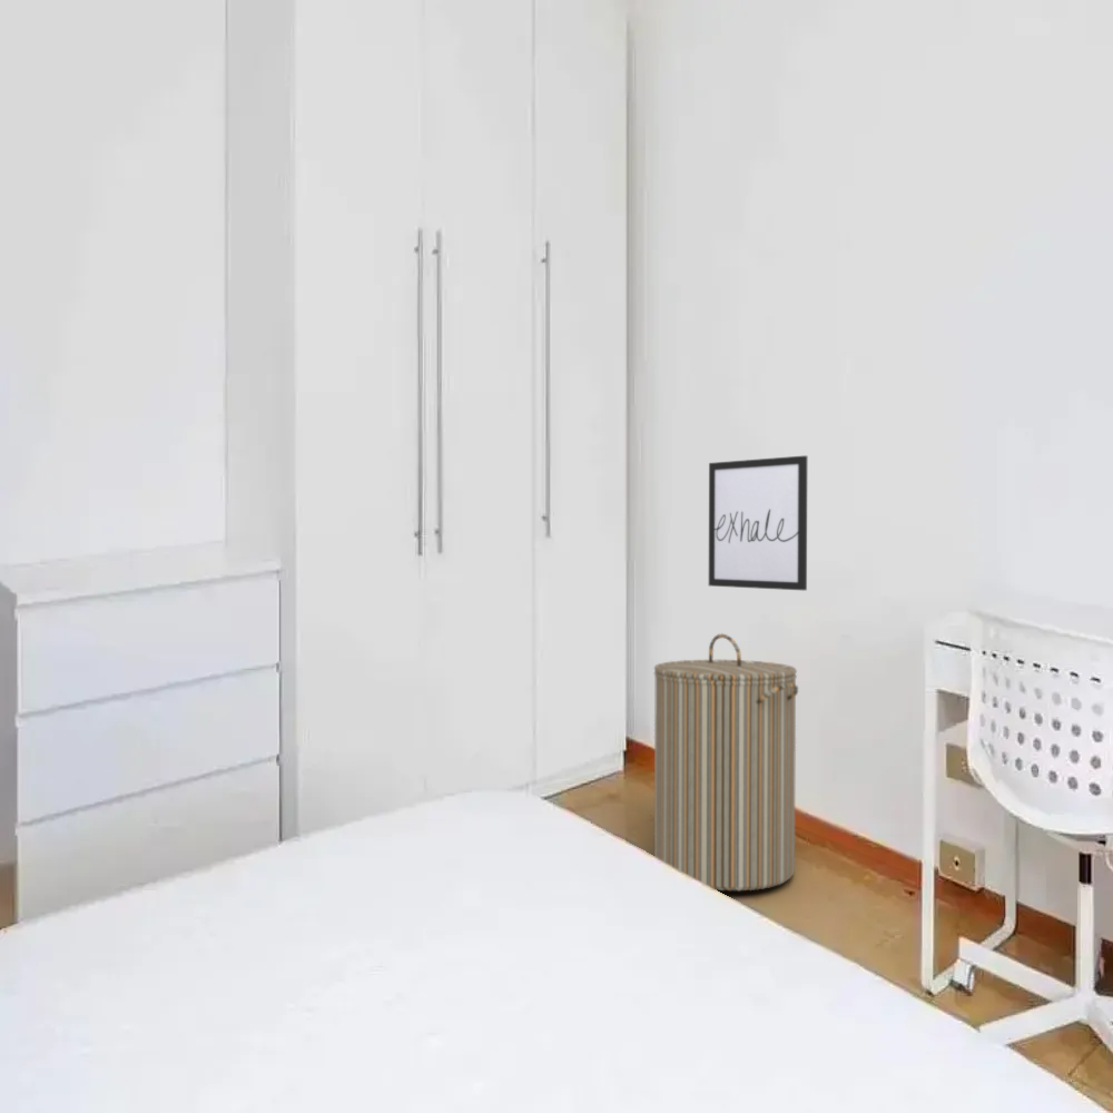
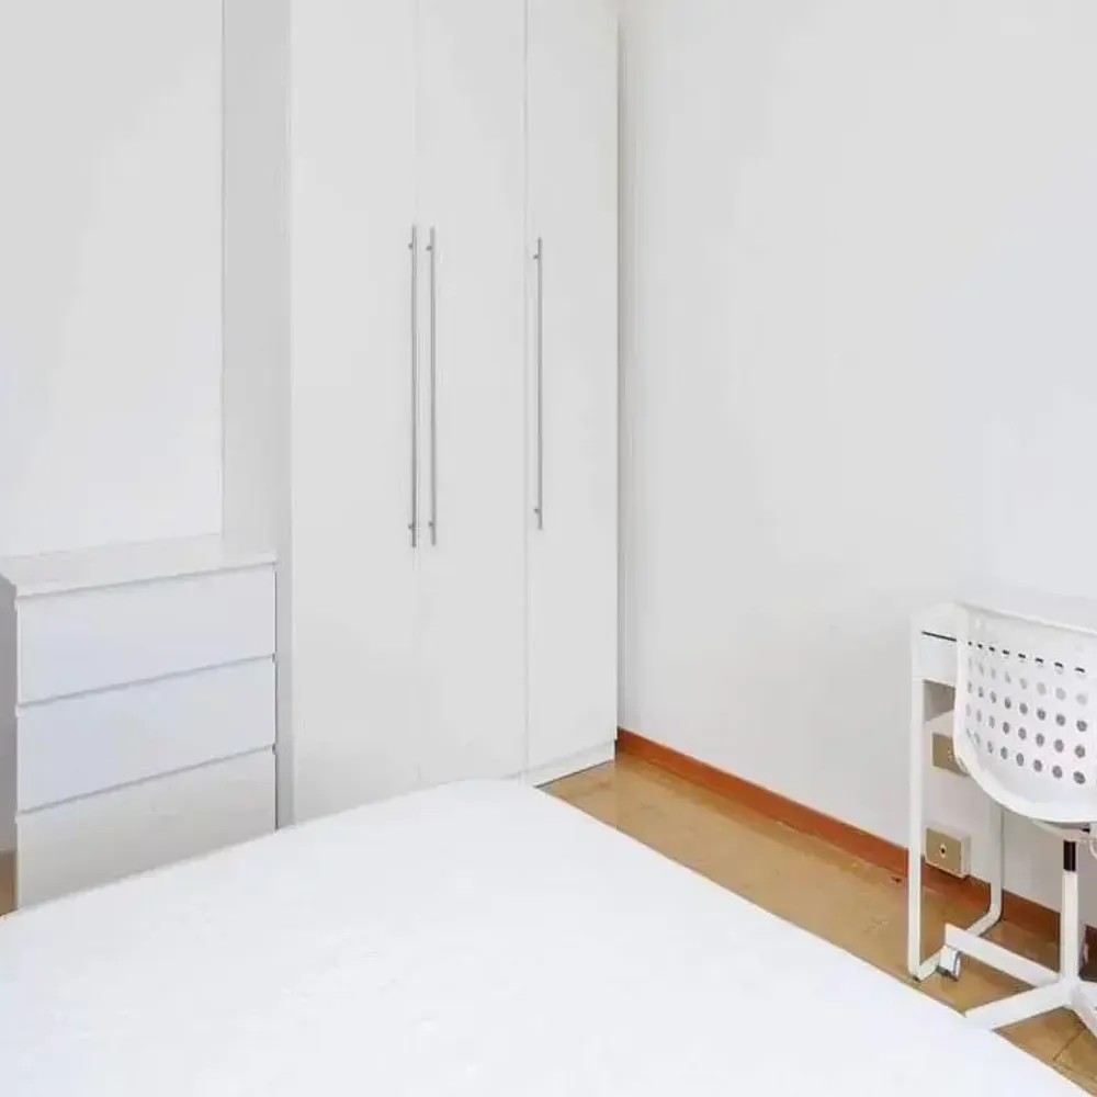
- laundry hamper [653,632,799,892]
- wall art [708,454,808,591]
